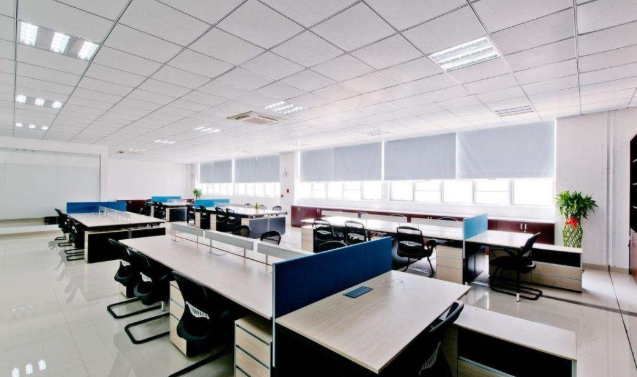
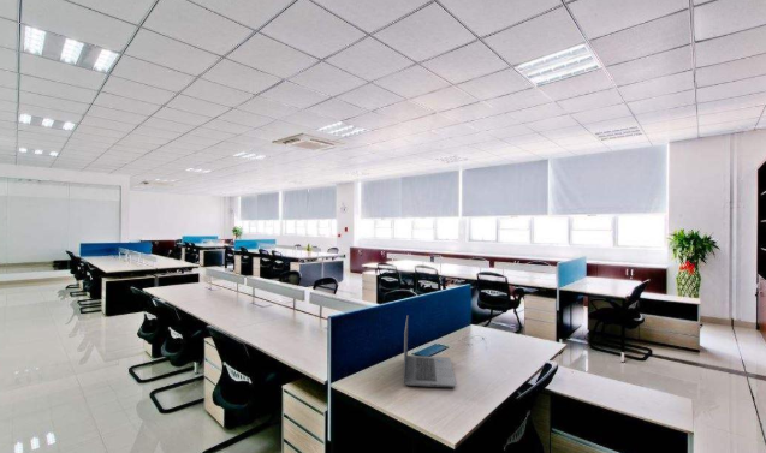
+ laptop [403,316,457,388]
